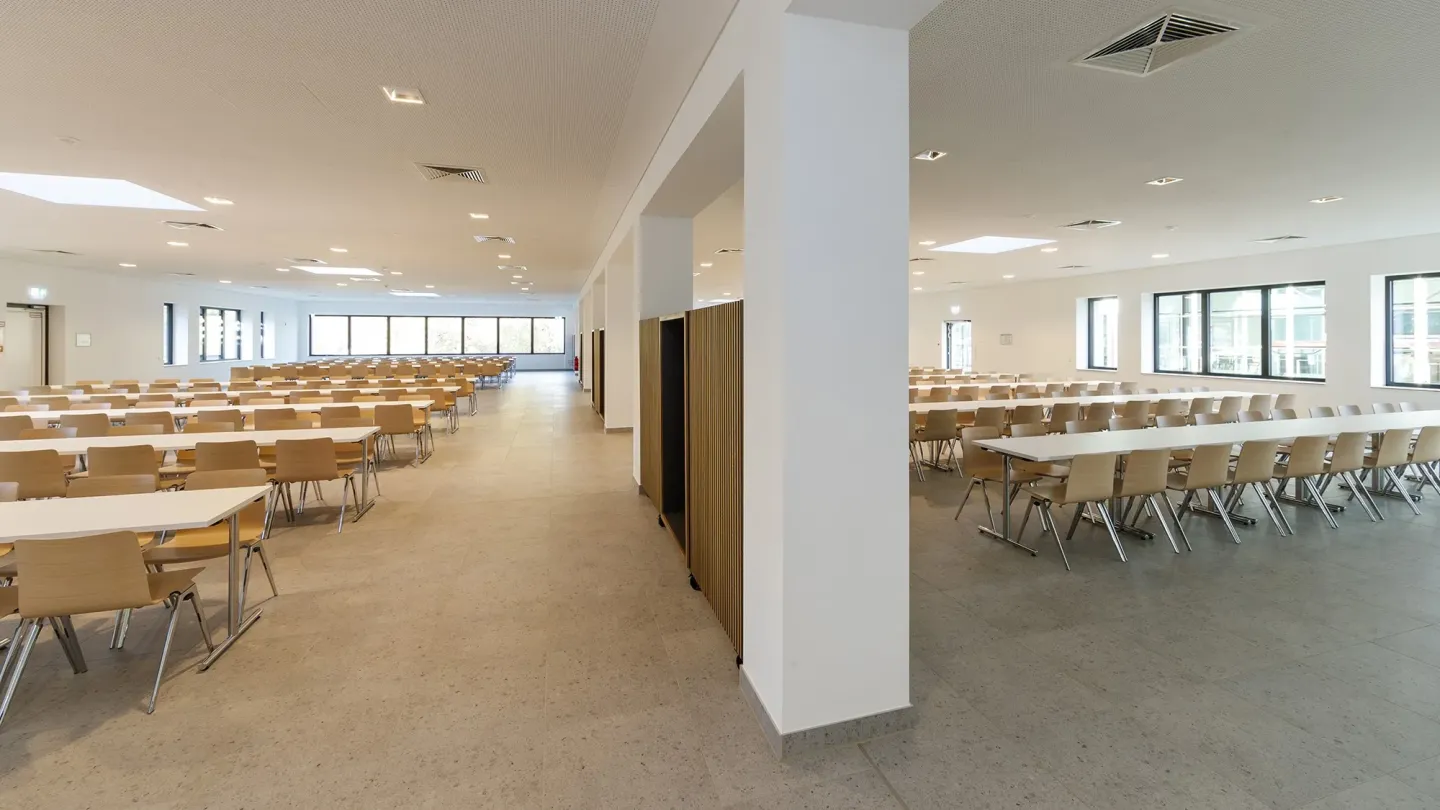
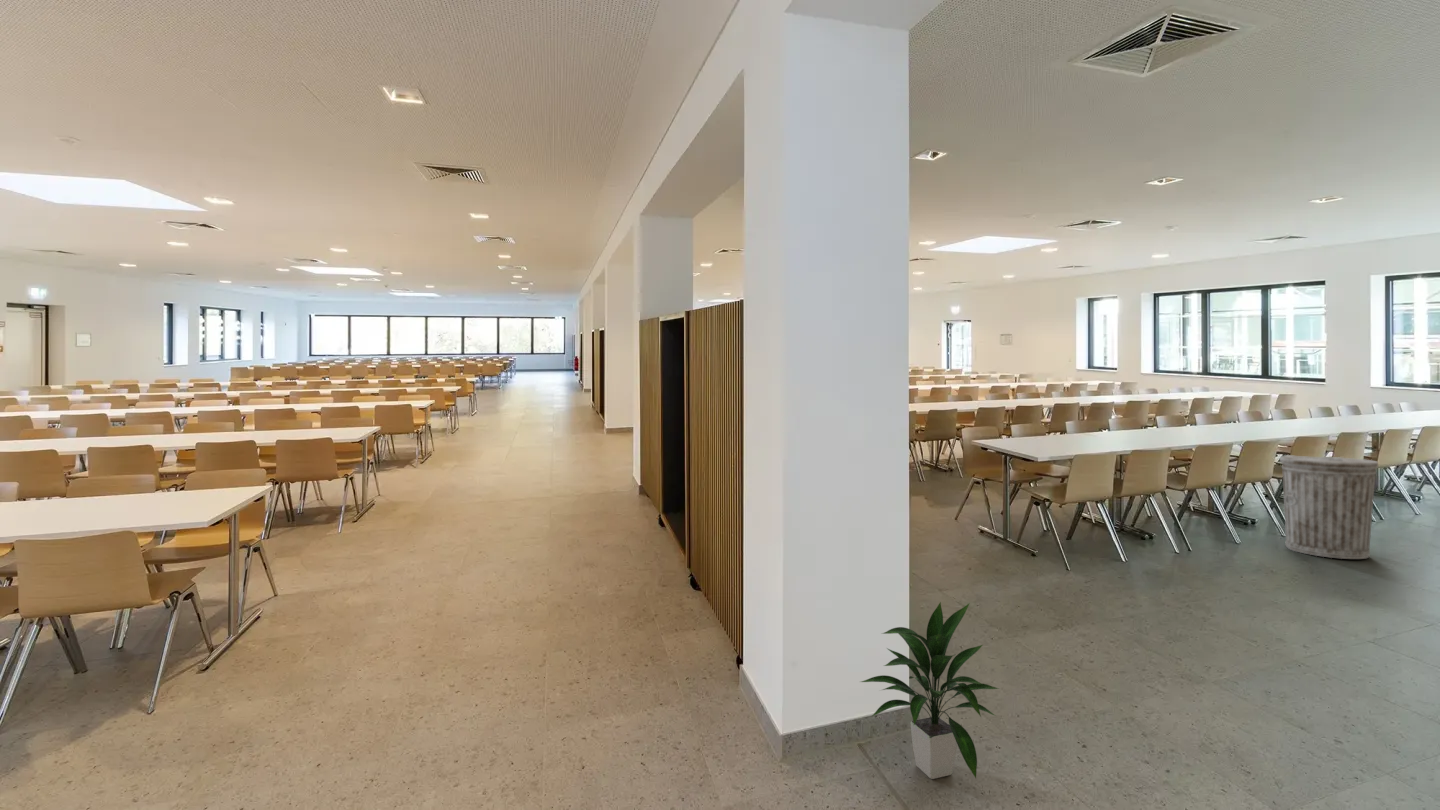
+ indoor plant [860,601,1001,780]
+ trash can [1279,454,1380,560]
